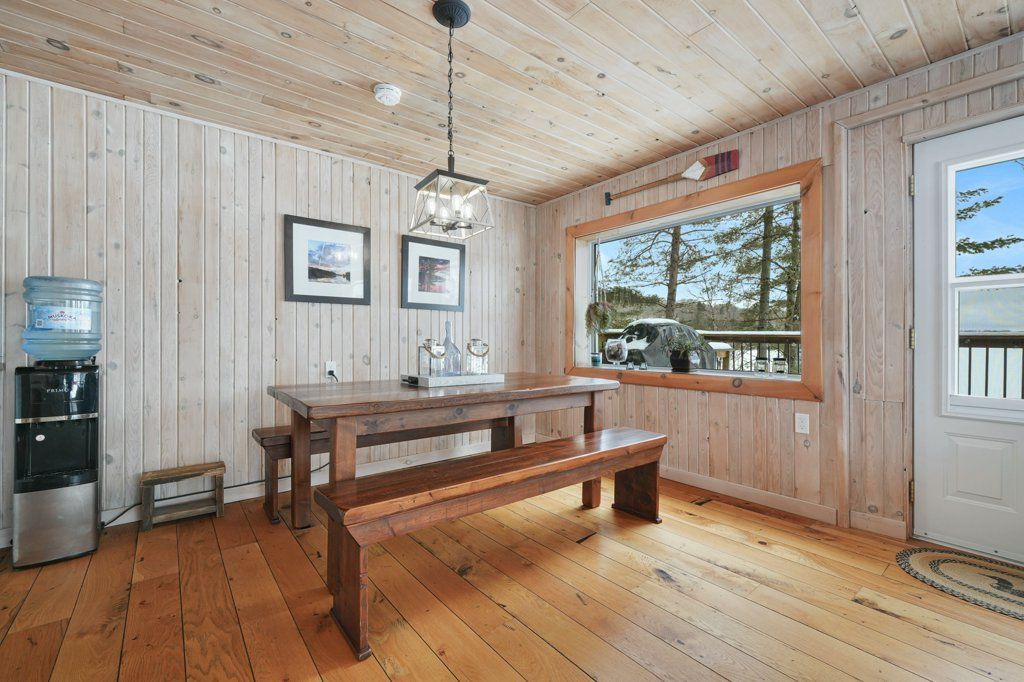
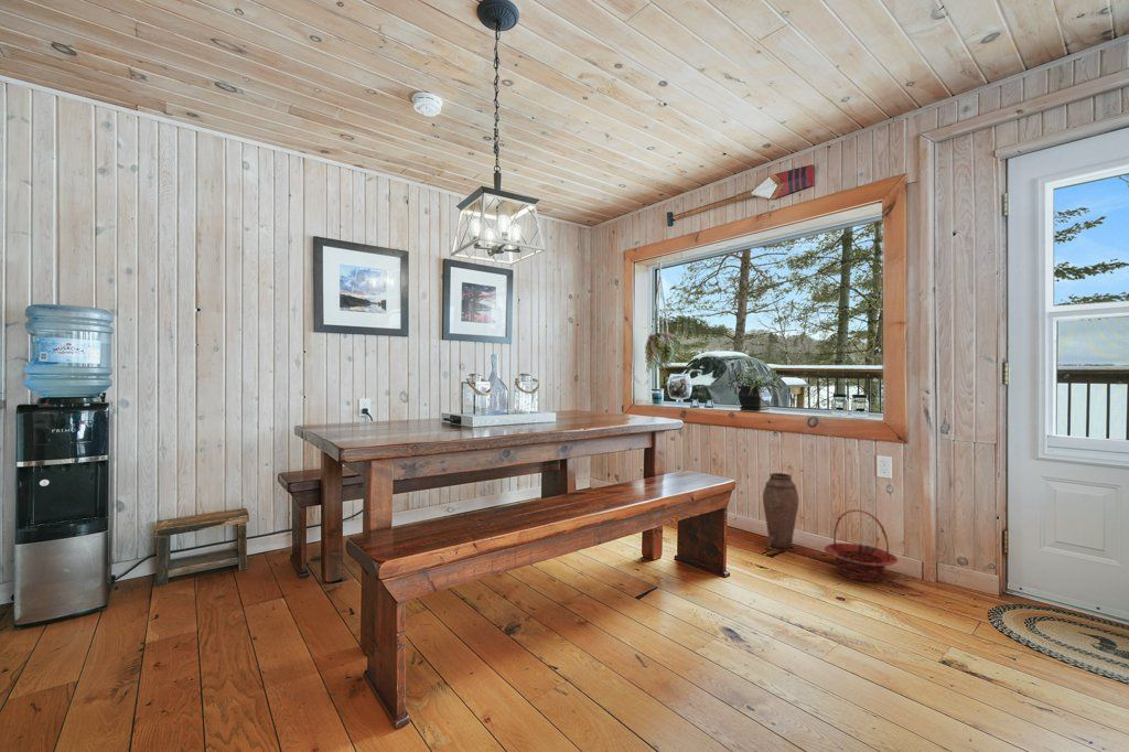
+ vase [762,472,800,550]
+ basket [822,508,899,582]
